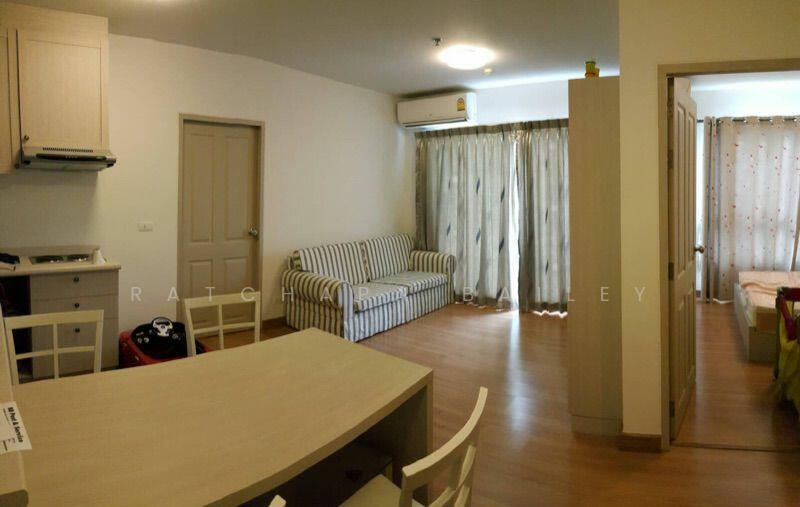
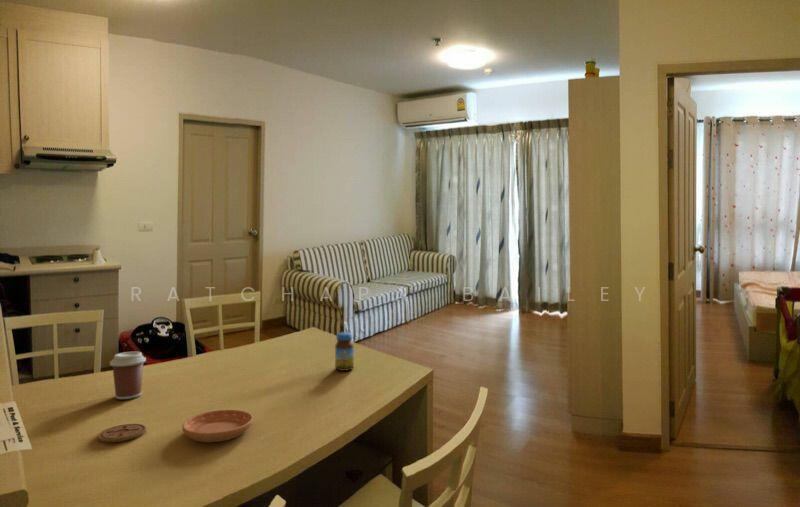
+ jar [334,331,355,372]
+ coaster [97,423,147,443]
+ saucer [181,409,254,443]
+ coffee cup [109,351,147,400]
